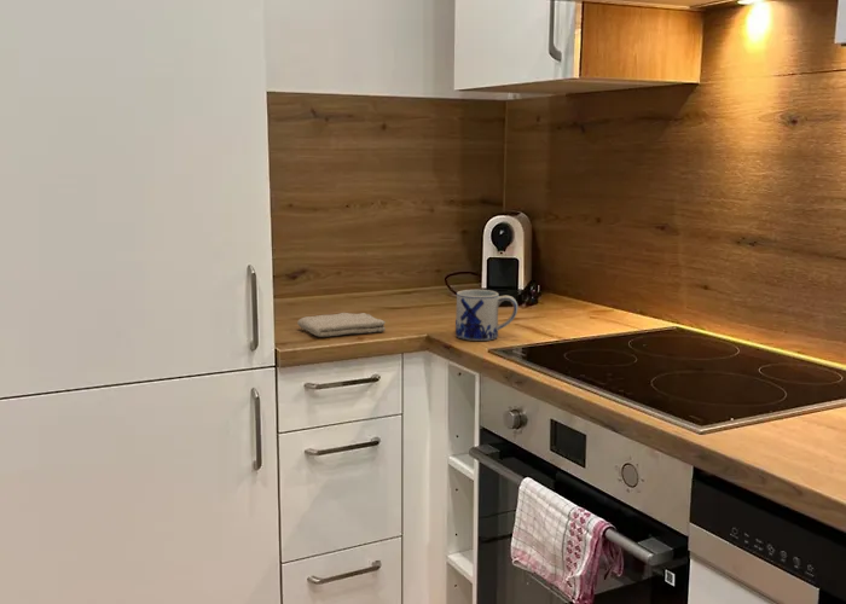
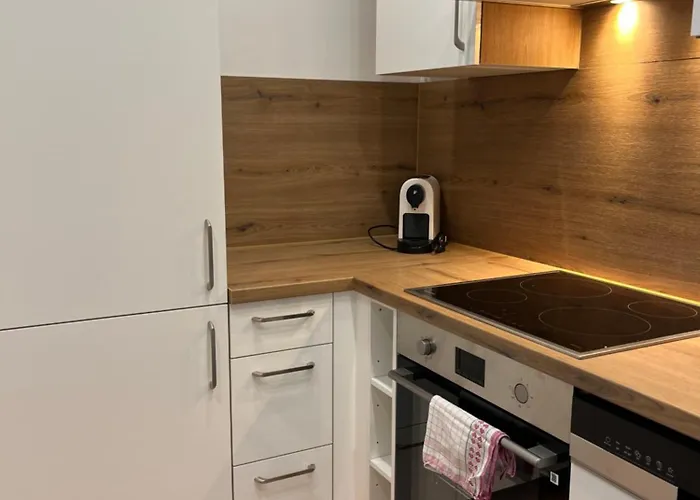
- mug [454,289,518,342]
- washcloth [296,312,387,338]
